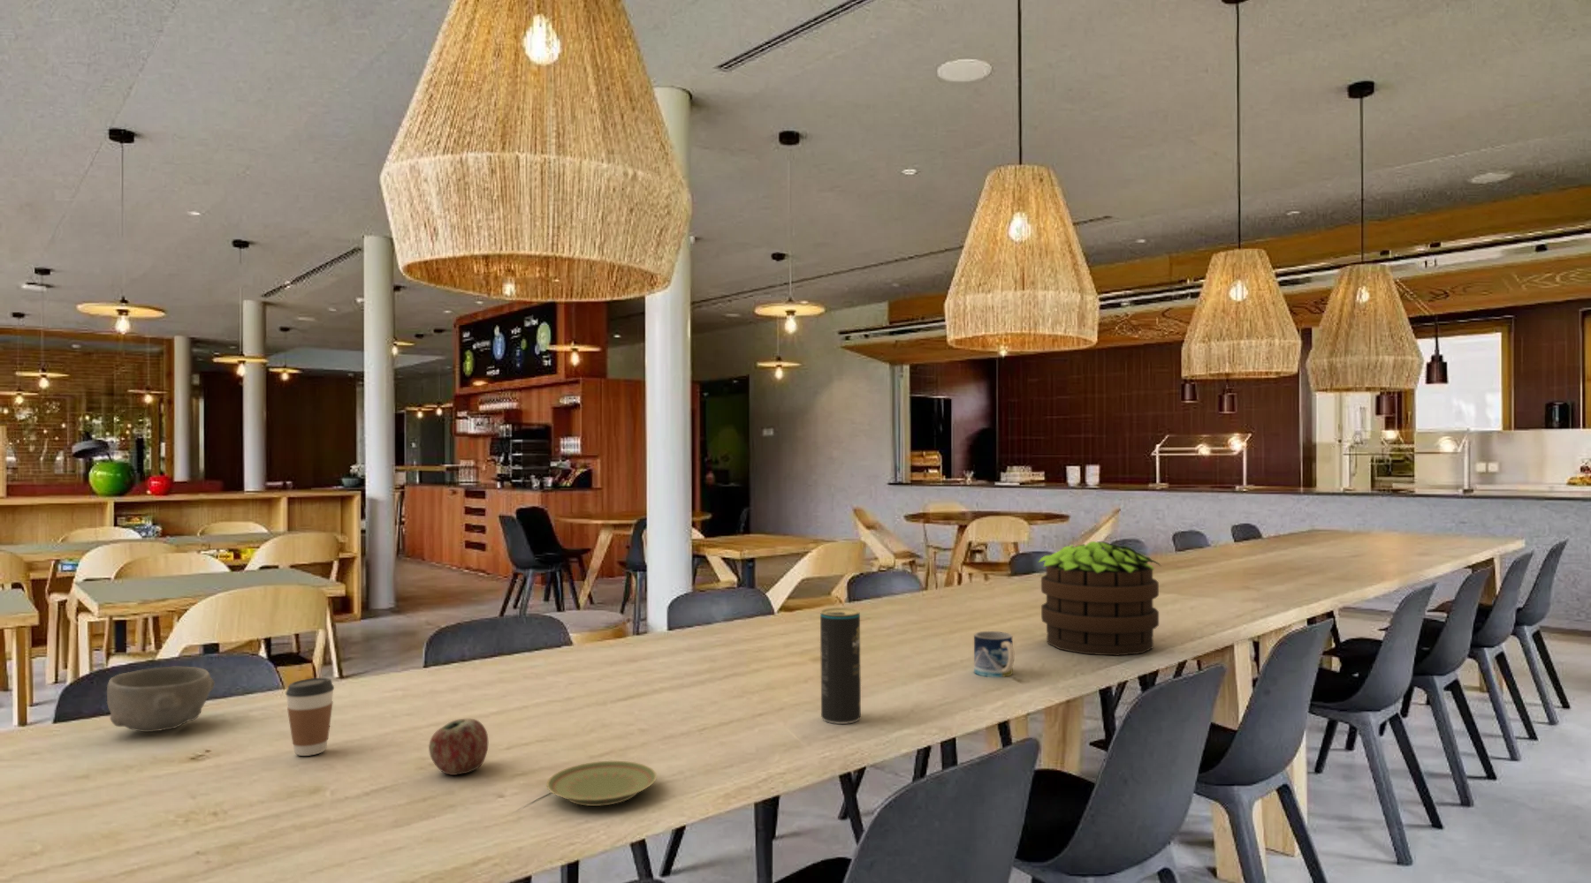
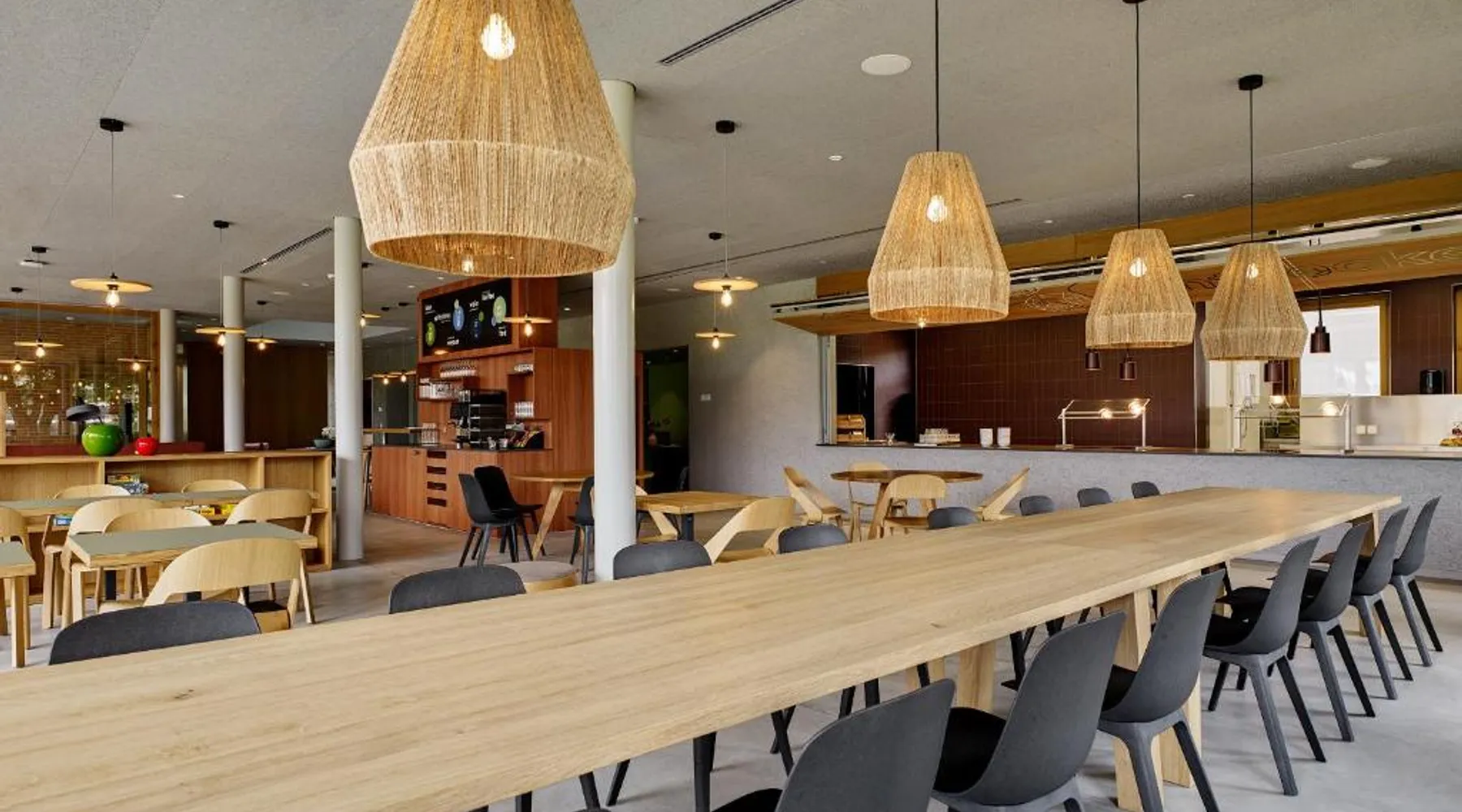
- coffee cup [285,677,335,757]
- potted plant [1037,540,1162,657]
- beverage can [819,607,862,725]
- bowl [106,666,215,733]
- mug [973,631,1015,679]
- plate [545,760,657,807]
- apple [428,718,489,776]
